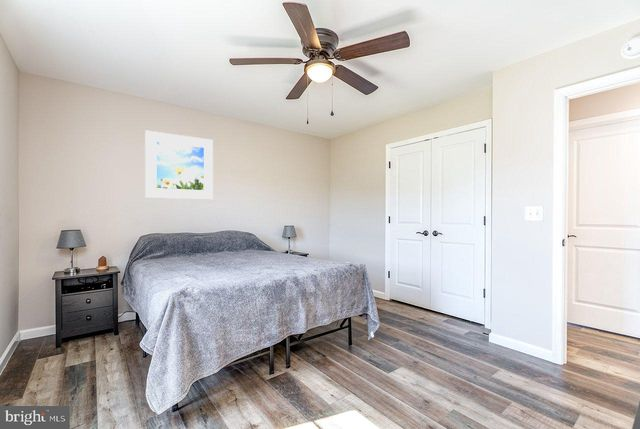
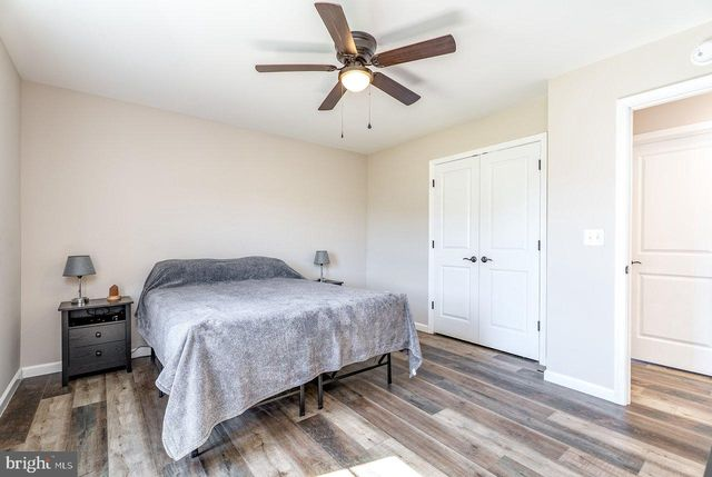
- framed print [144,129,214,200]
